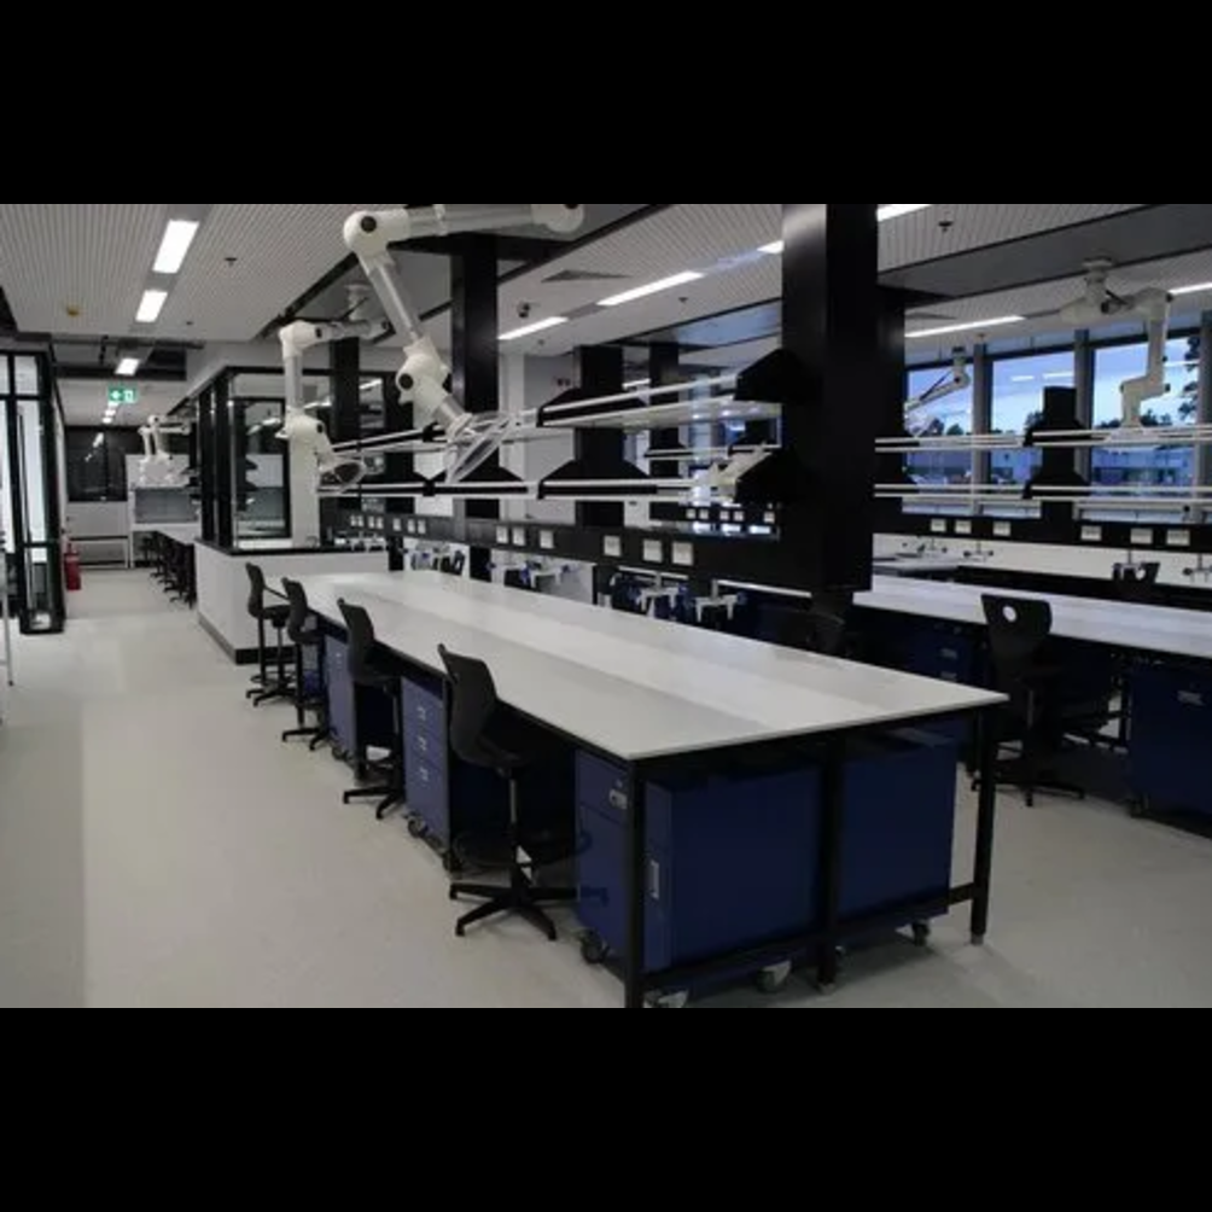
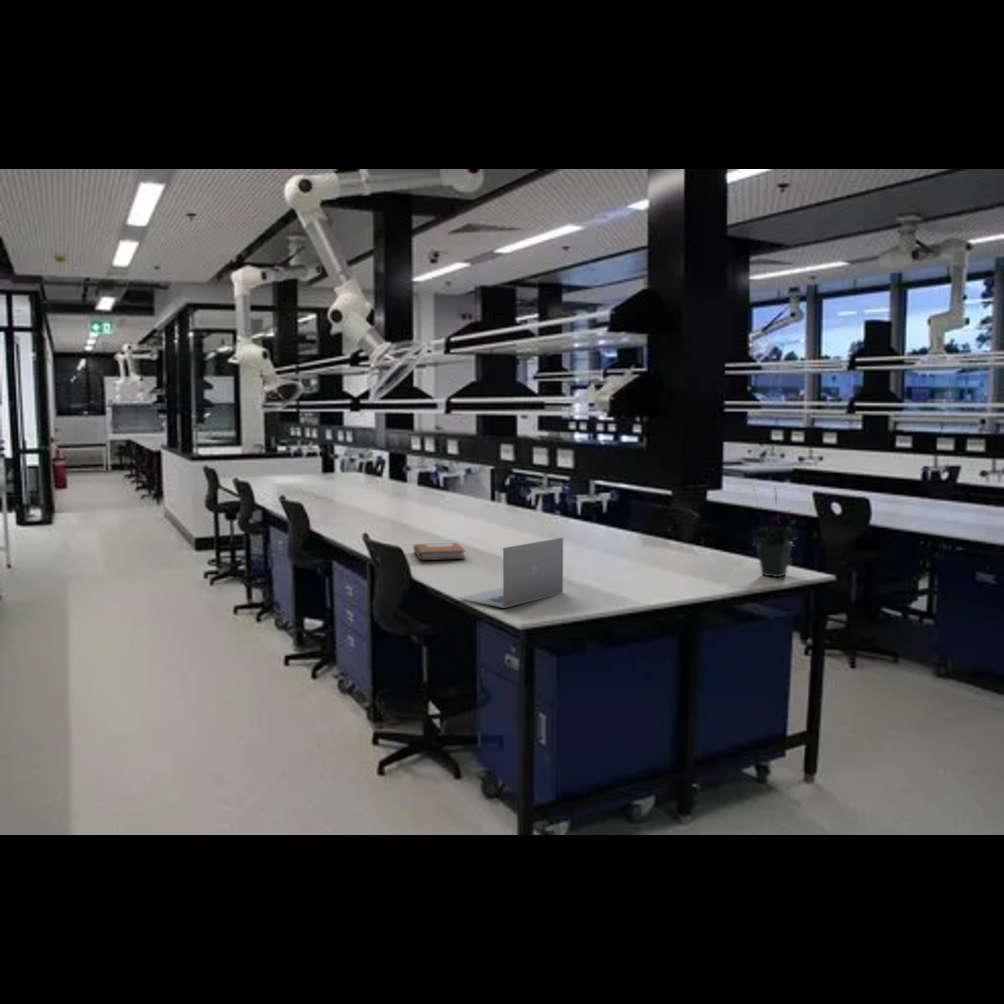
+ notebook [412,542,467,561]
+ potted plant [747,486,800,578]
+ laptop [458,537,564,609]
